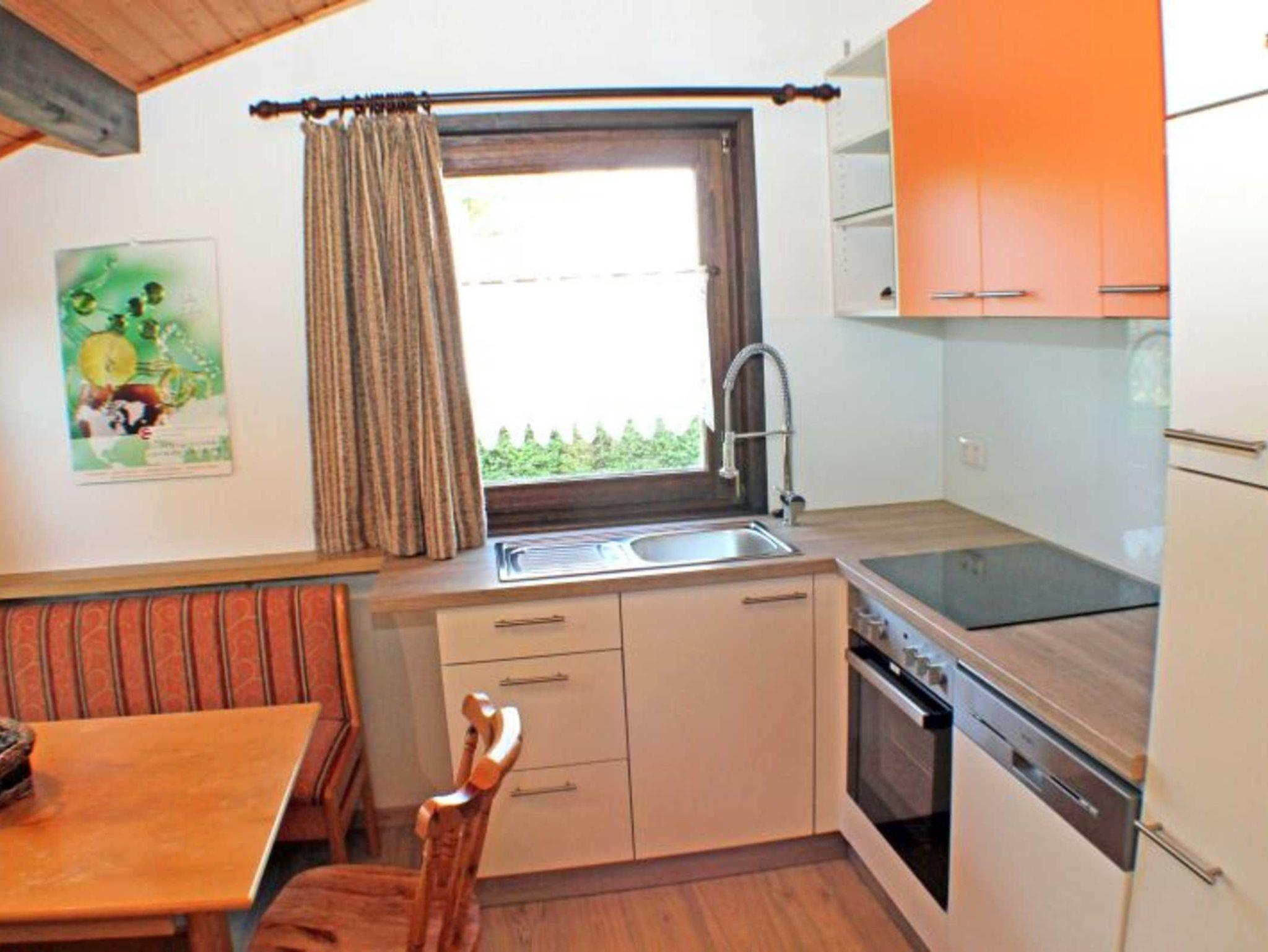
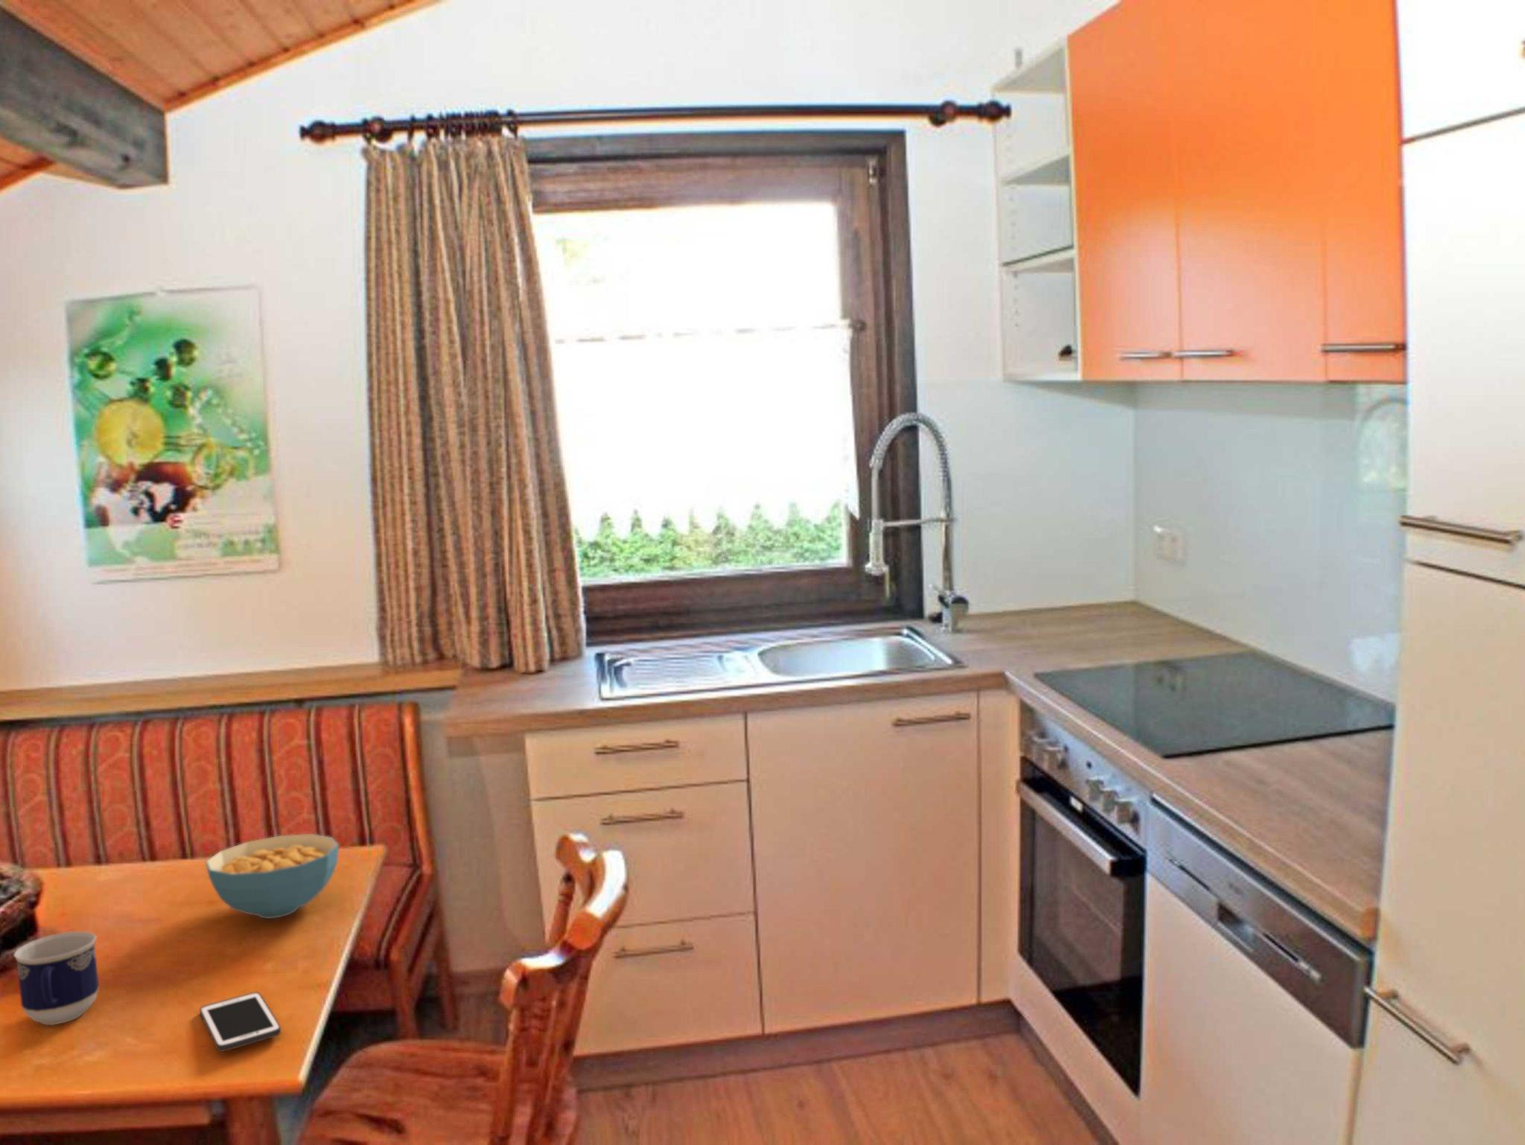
+ cereal bowl [204,833,339,919]
+ cup [13,931,100,1026]
+ cell phone [198,991,281,1052]
